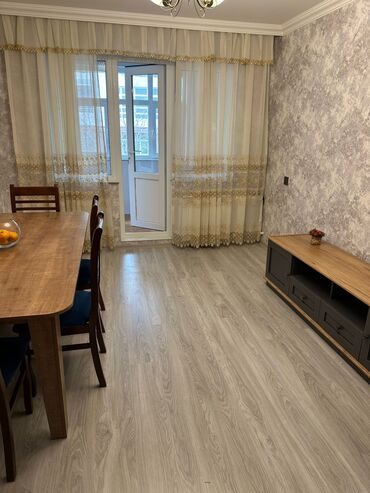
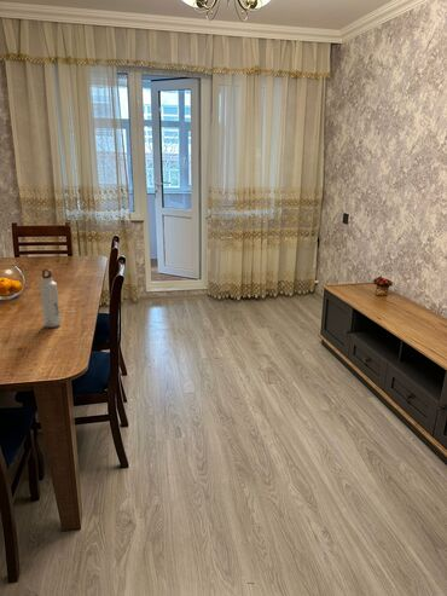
+ water bottle [39,268,62,329]
